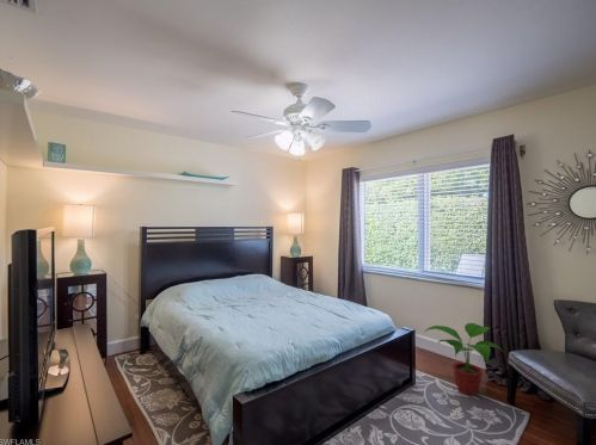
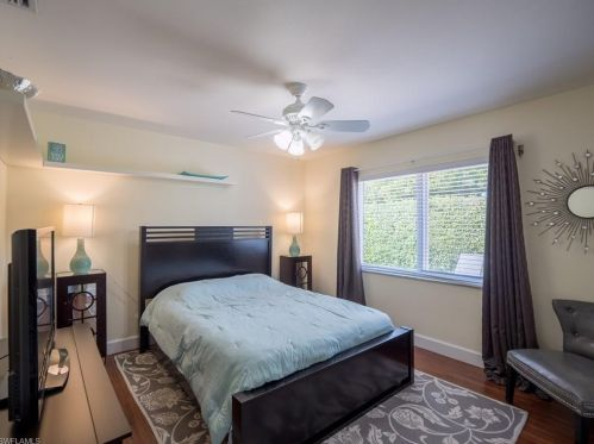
- potted plant [425,322,505,397]
